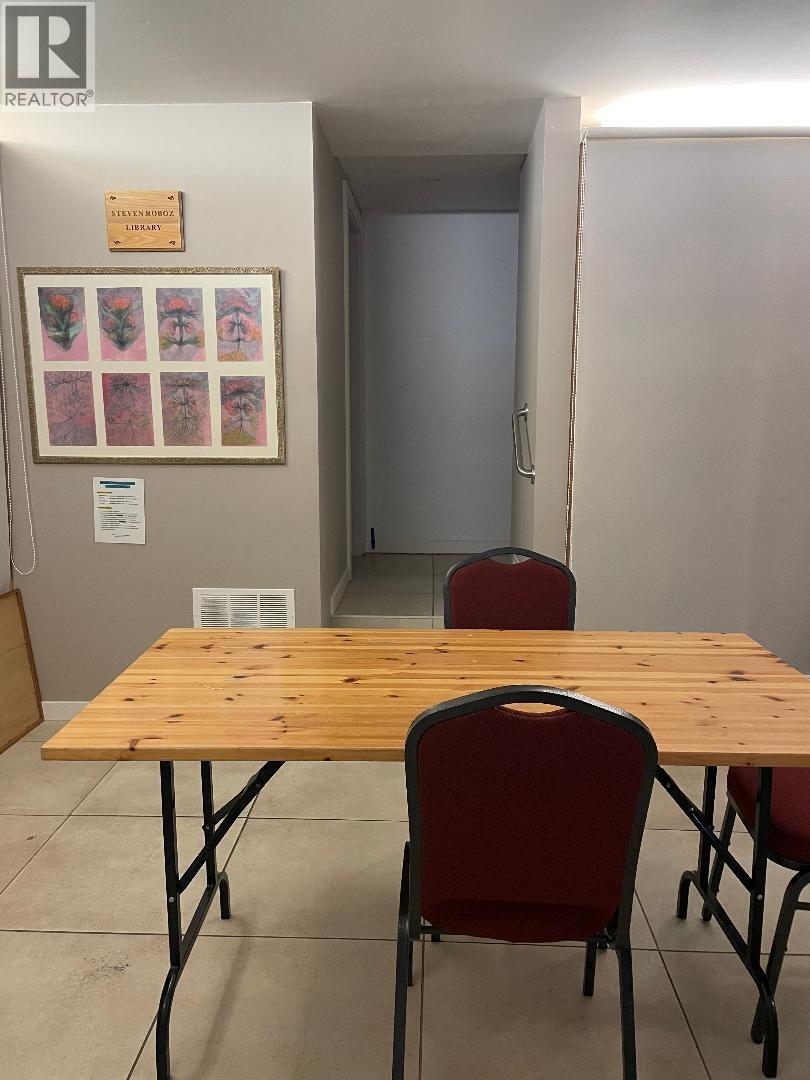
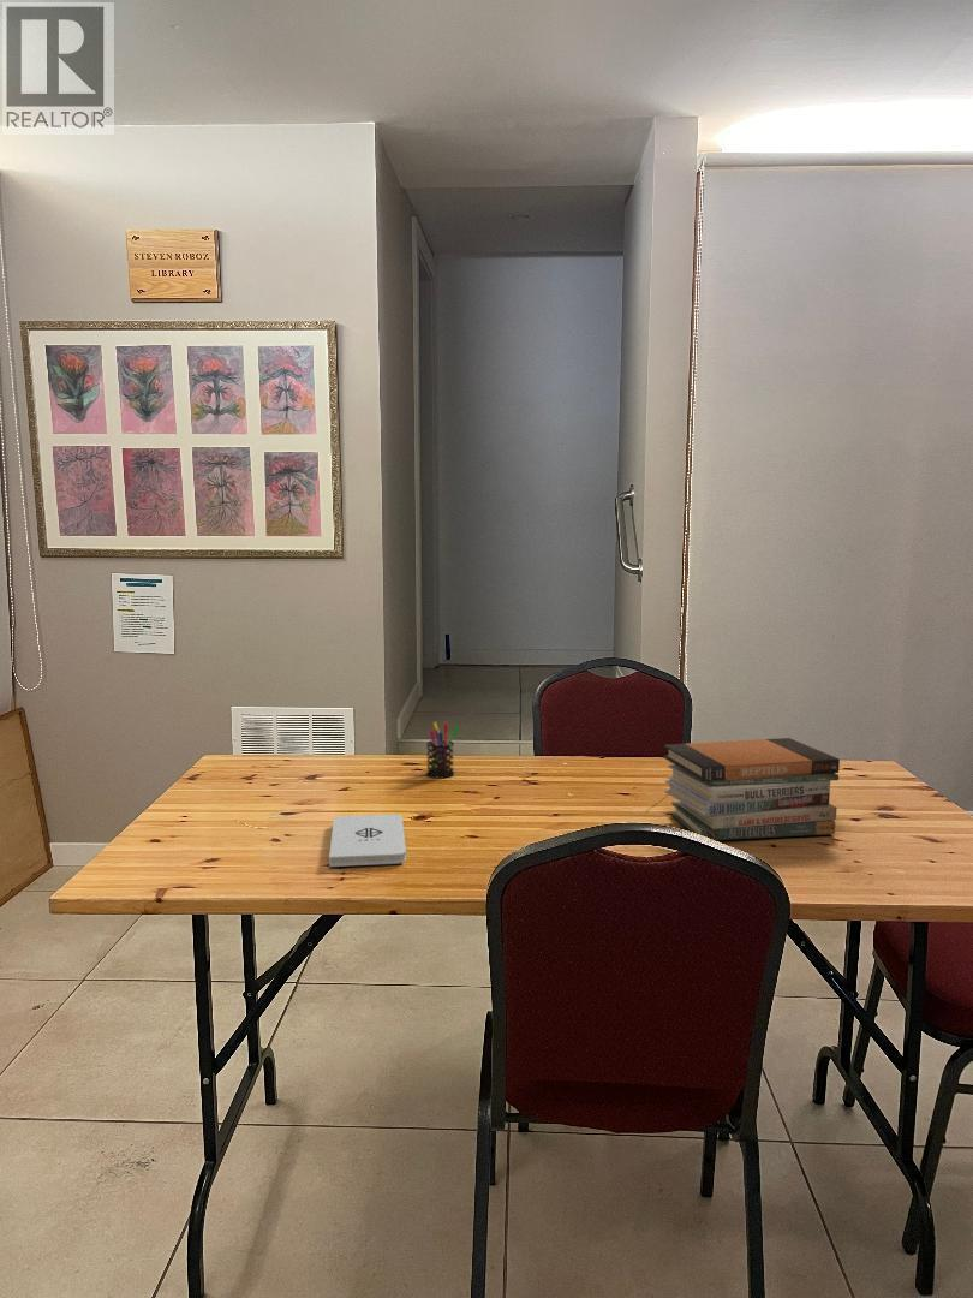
+ book stack [662,737,841,841]
+ pen holder [425,721,460,780]
+ notepad [328,814,407,868]
